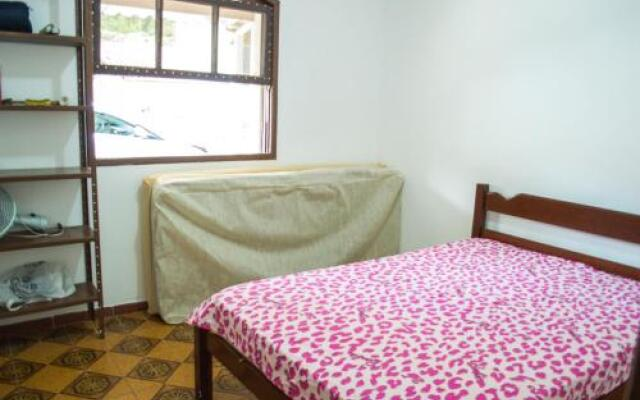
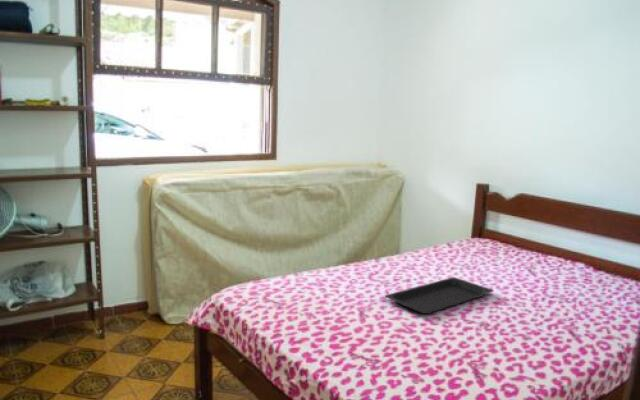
+ serving tray [384,276,495,315]
